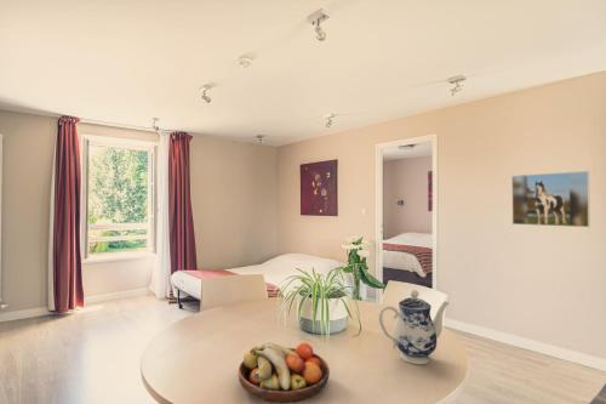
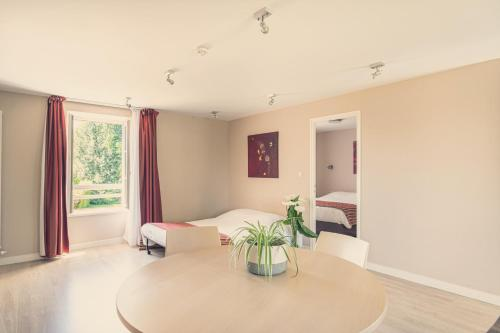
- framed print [510,170,591,228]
- fruit bowl [238,342,331,404]
- teapot [377,289,450,365]
